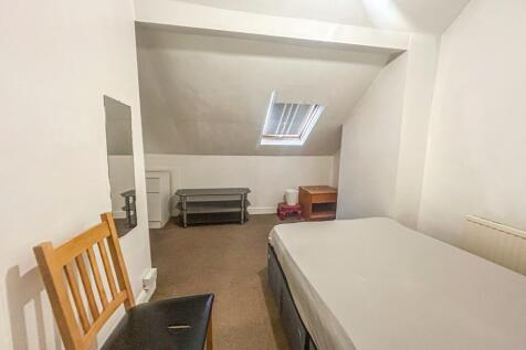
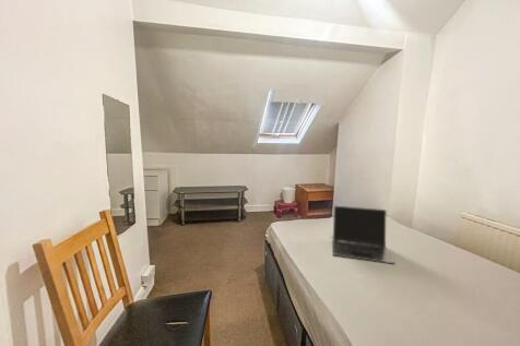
+ laptop [332,205,395,264]
